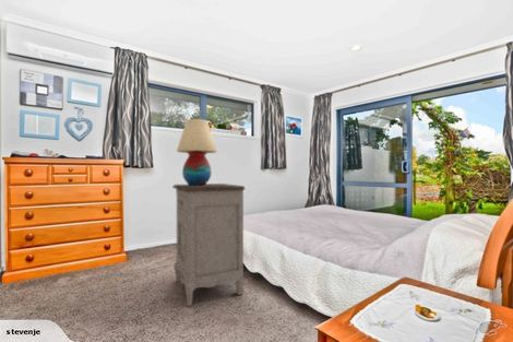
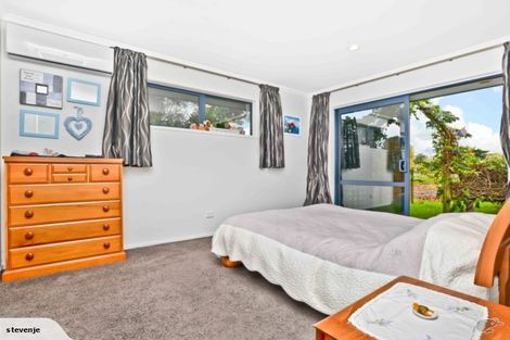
- table lamp [176,118,218,186]
- nightstand [171,182,246,307]
